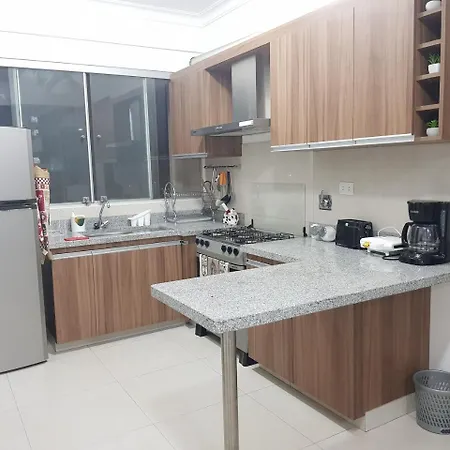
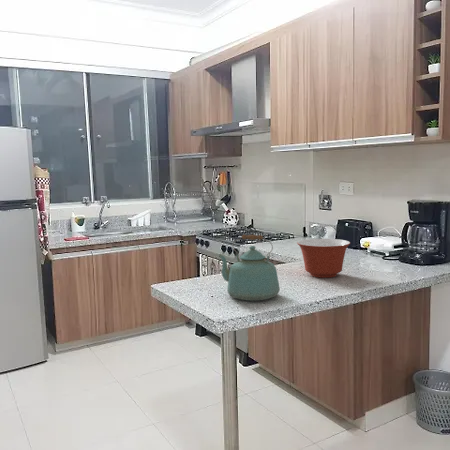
+ kettle [217,233,281,302]
+ mixing bowl [296,238,351,279]
